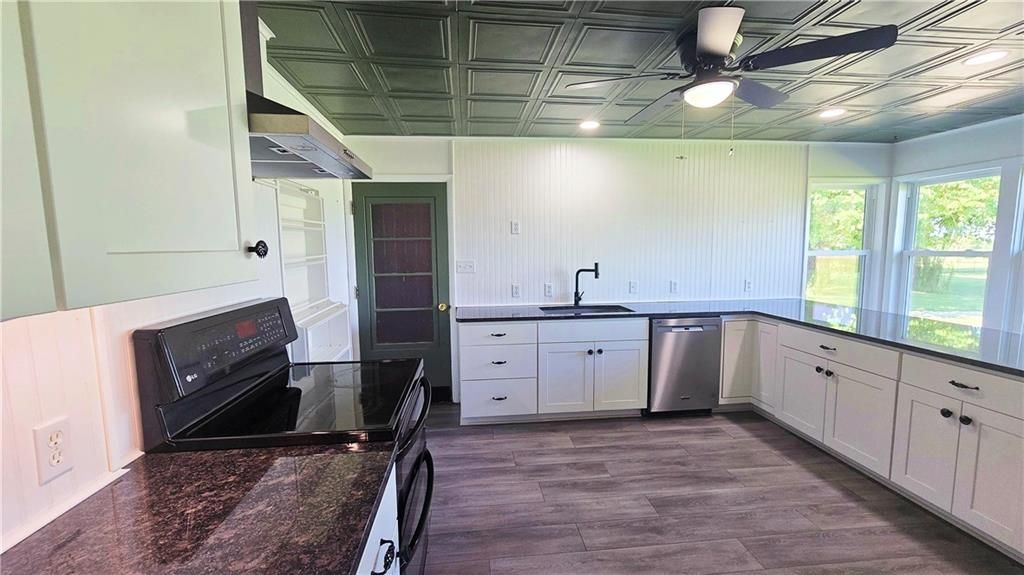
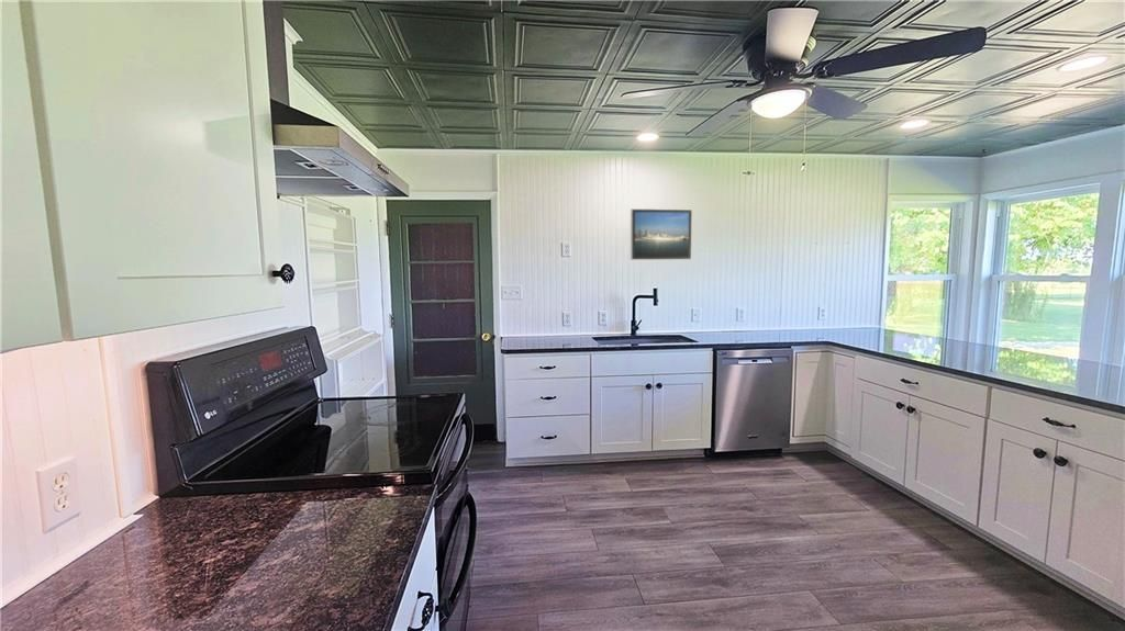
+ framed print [630,207,693,261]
